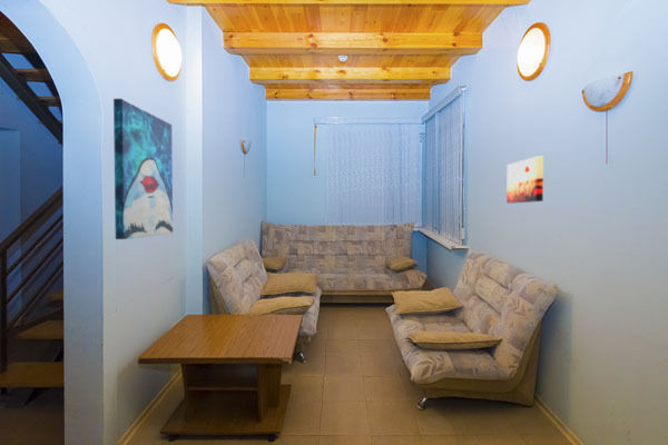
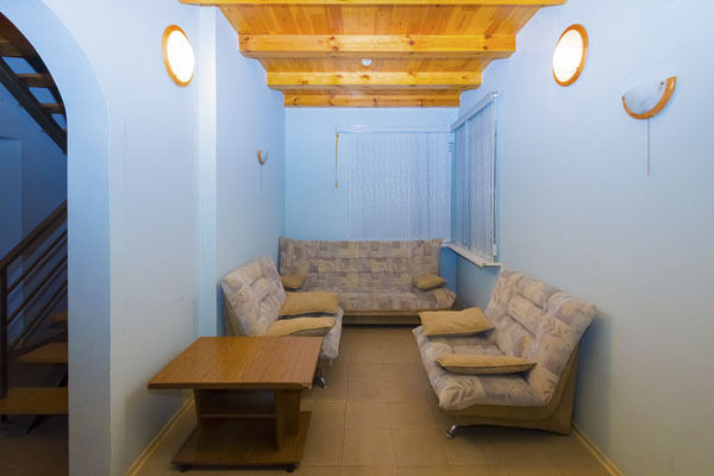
- wall art [505,156,544,204]
- wall art [112,98,174,240]
